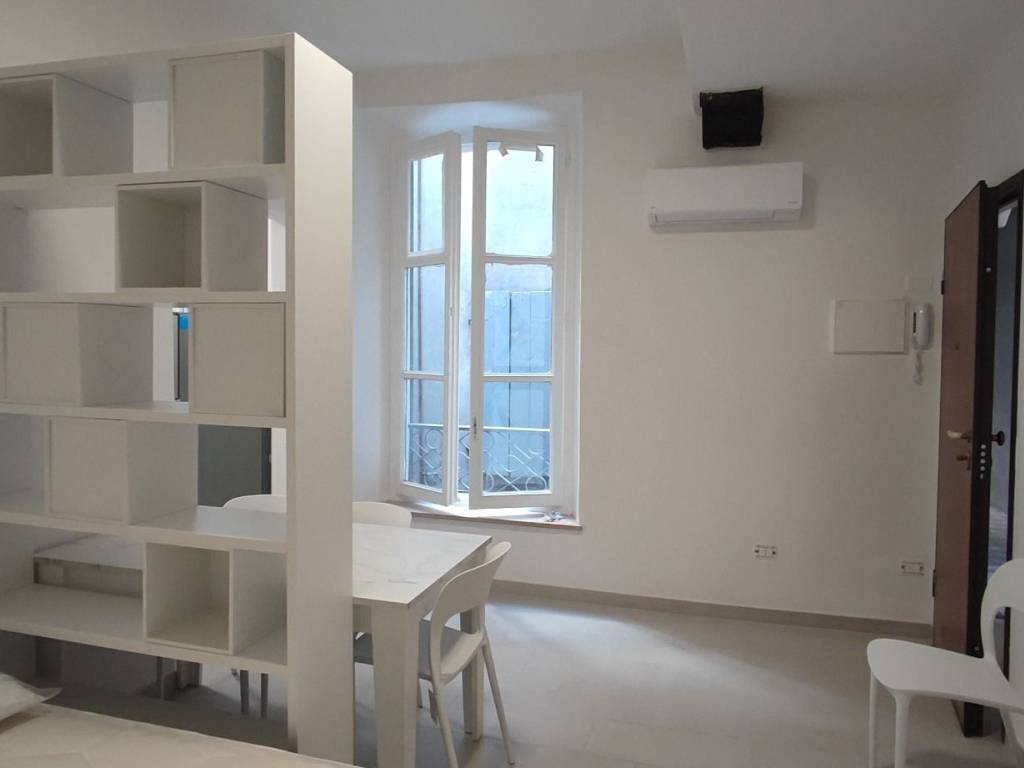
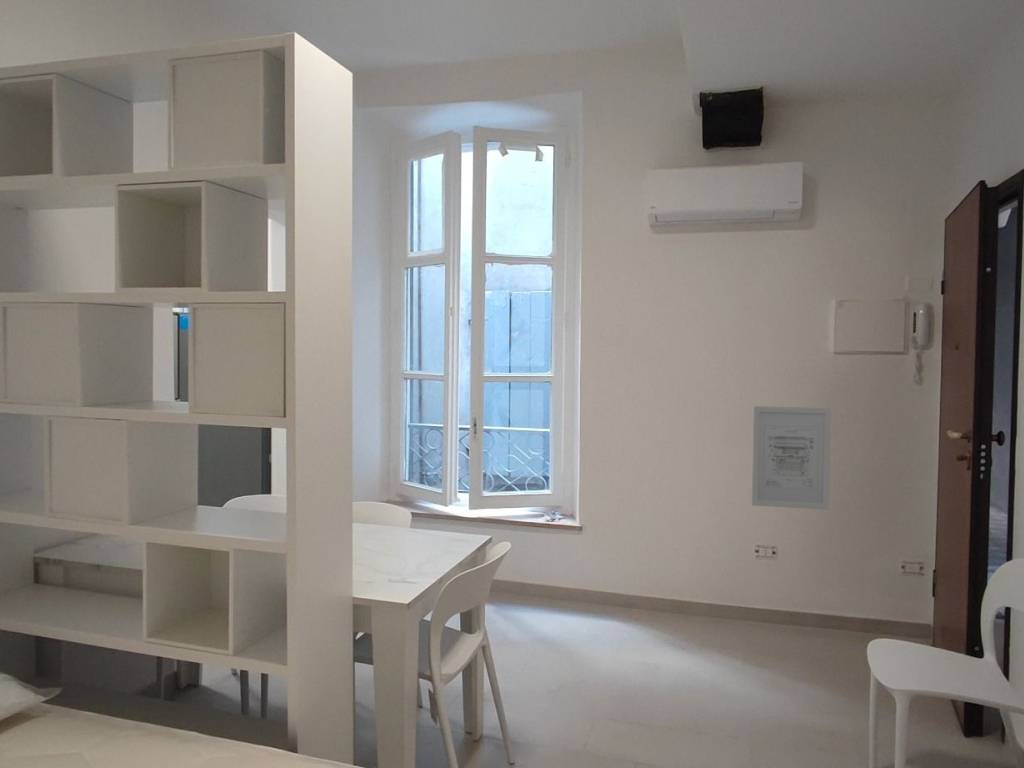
+ wall art [751,405,832,511]
